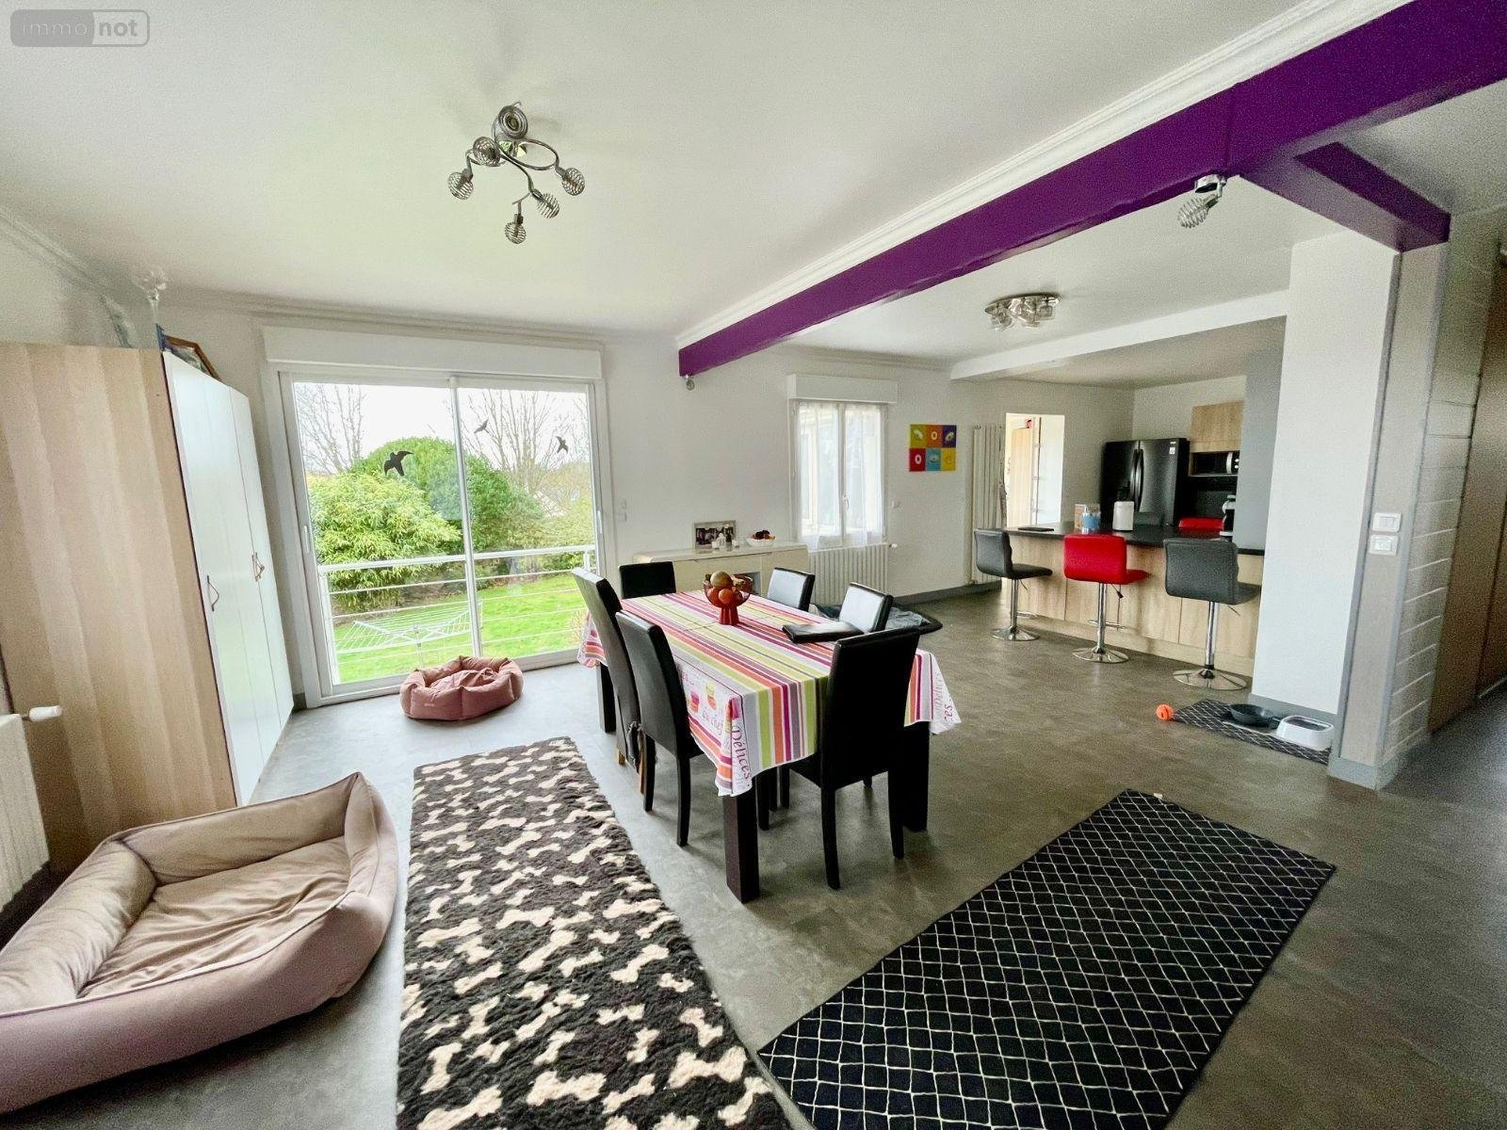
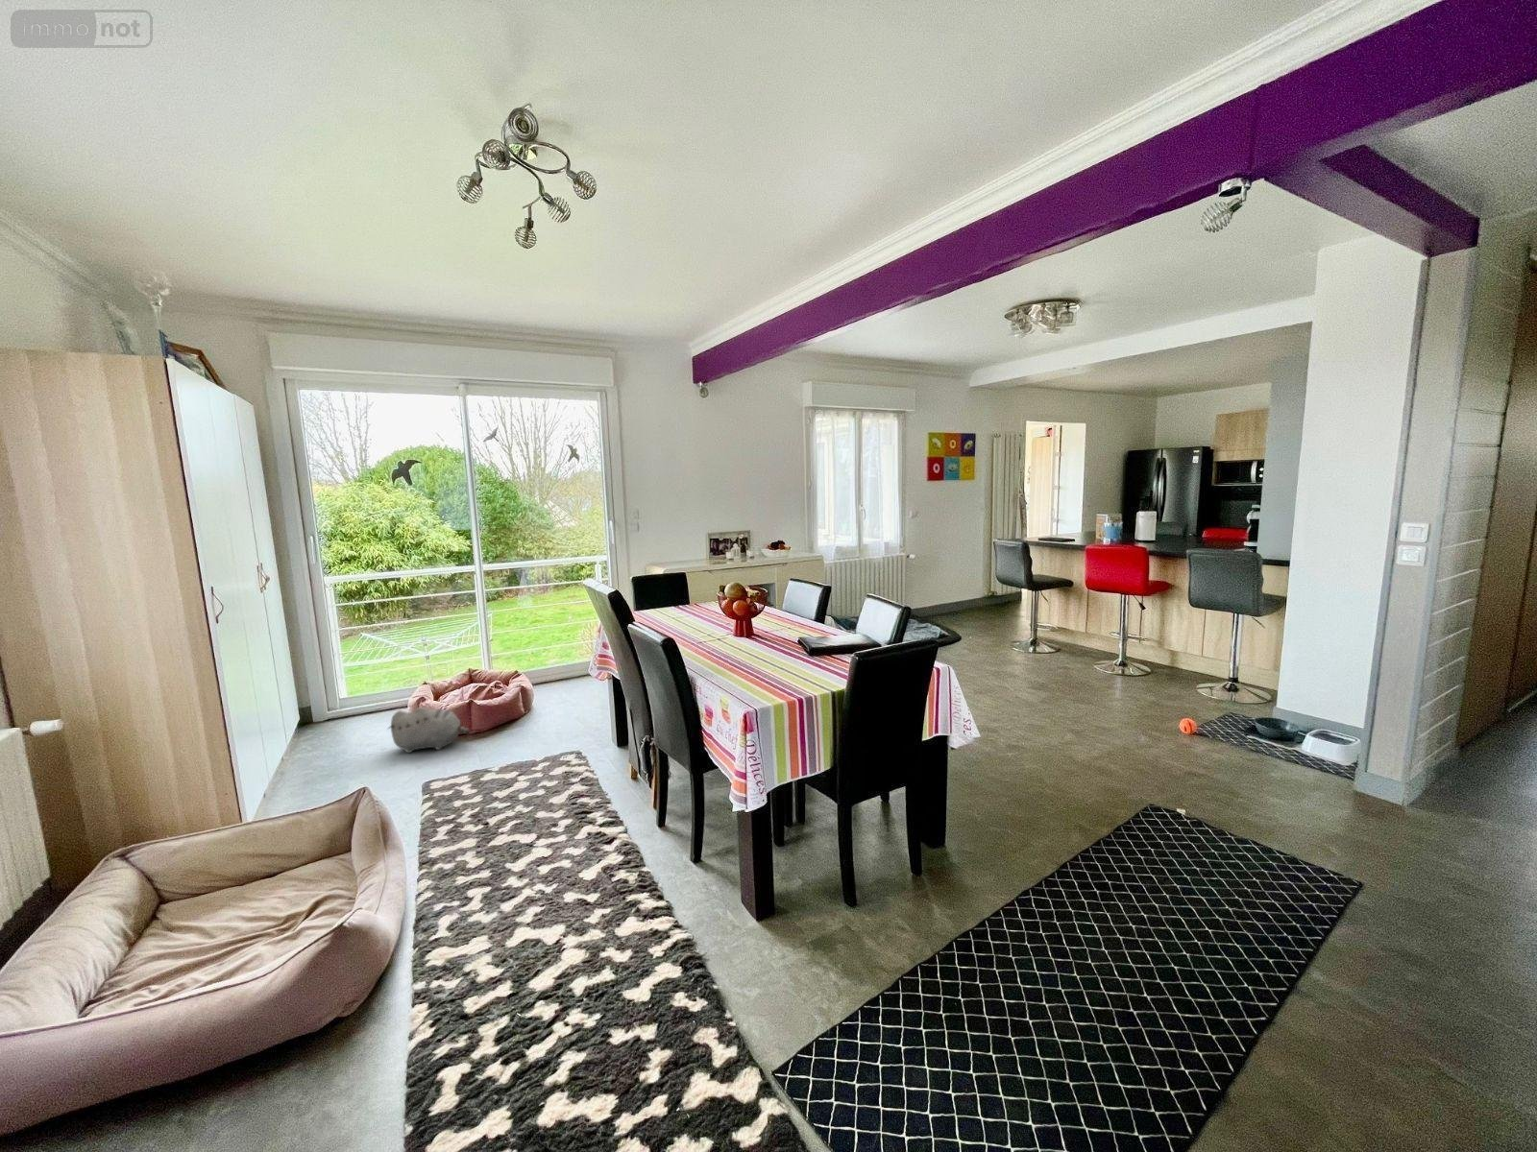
+ plush toy [387,707,472,754]
